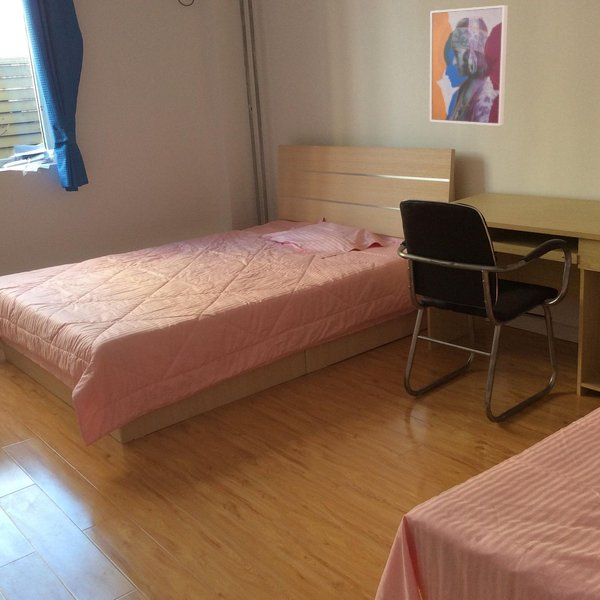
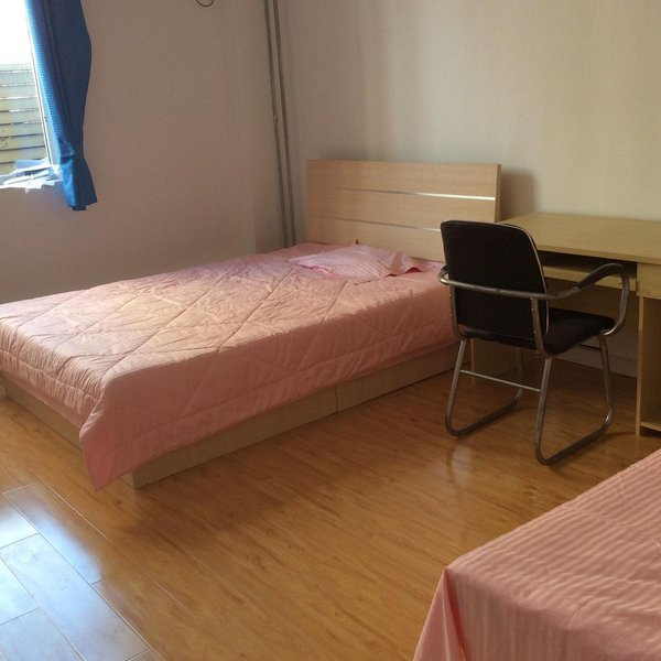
- wall art [429,4,509,127]
